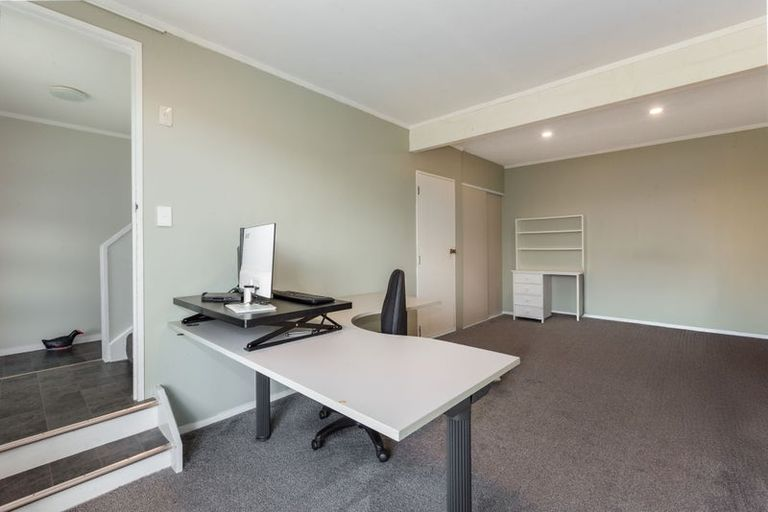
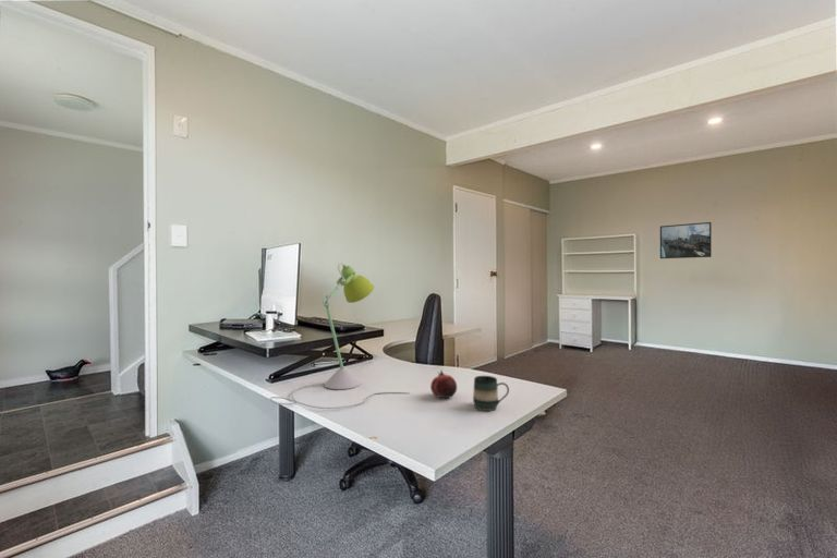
+ desk lamp [269,262,411,410]
+ fruit [429,369,458,400]
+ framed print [659,221,713,259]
+ mug [472,375,510,412]
